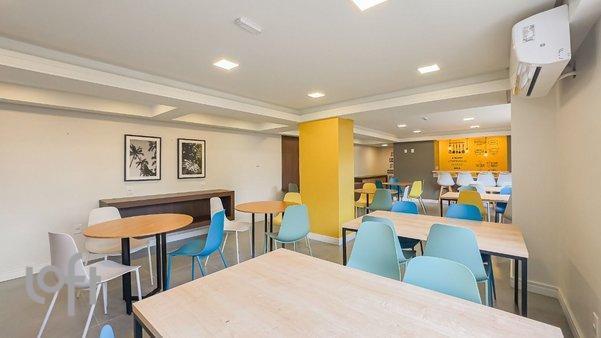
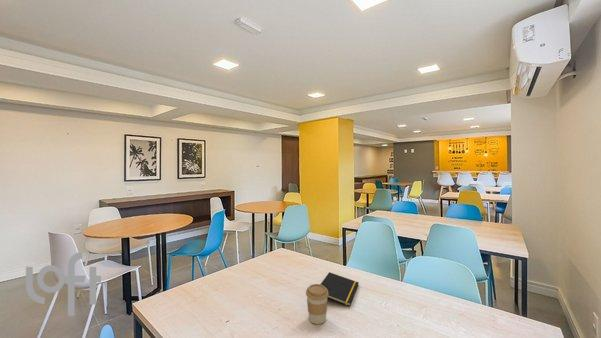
+ coffee cup [305,283,328,325]
+ notepad [320,271,360,307]
